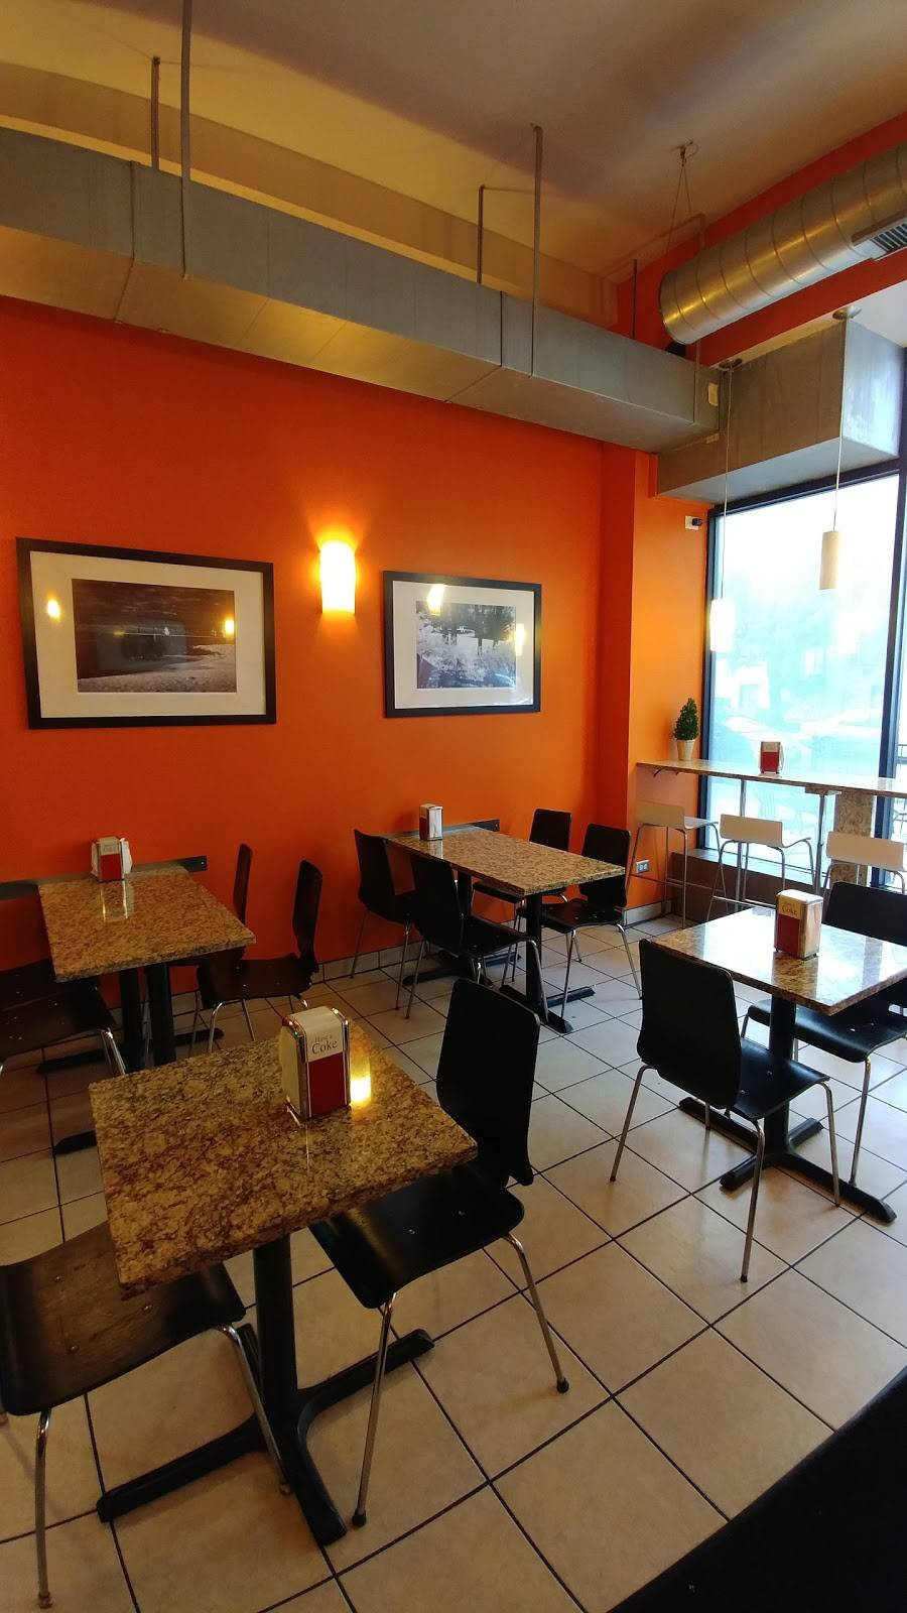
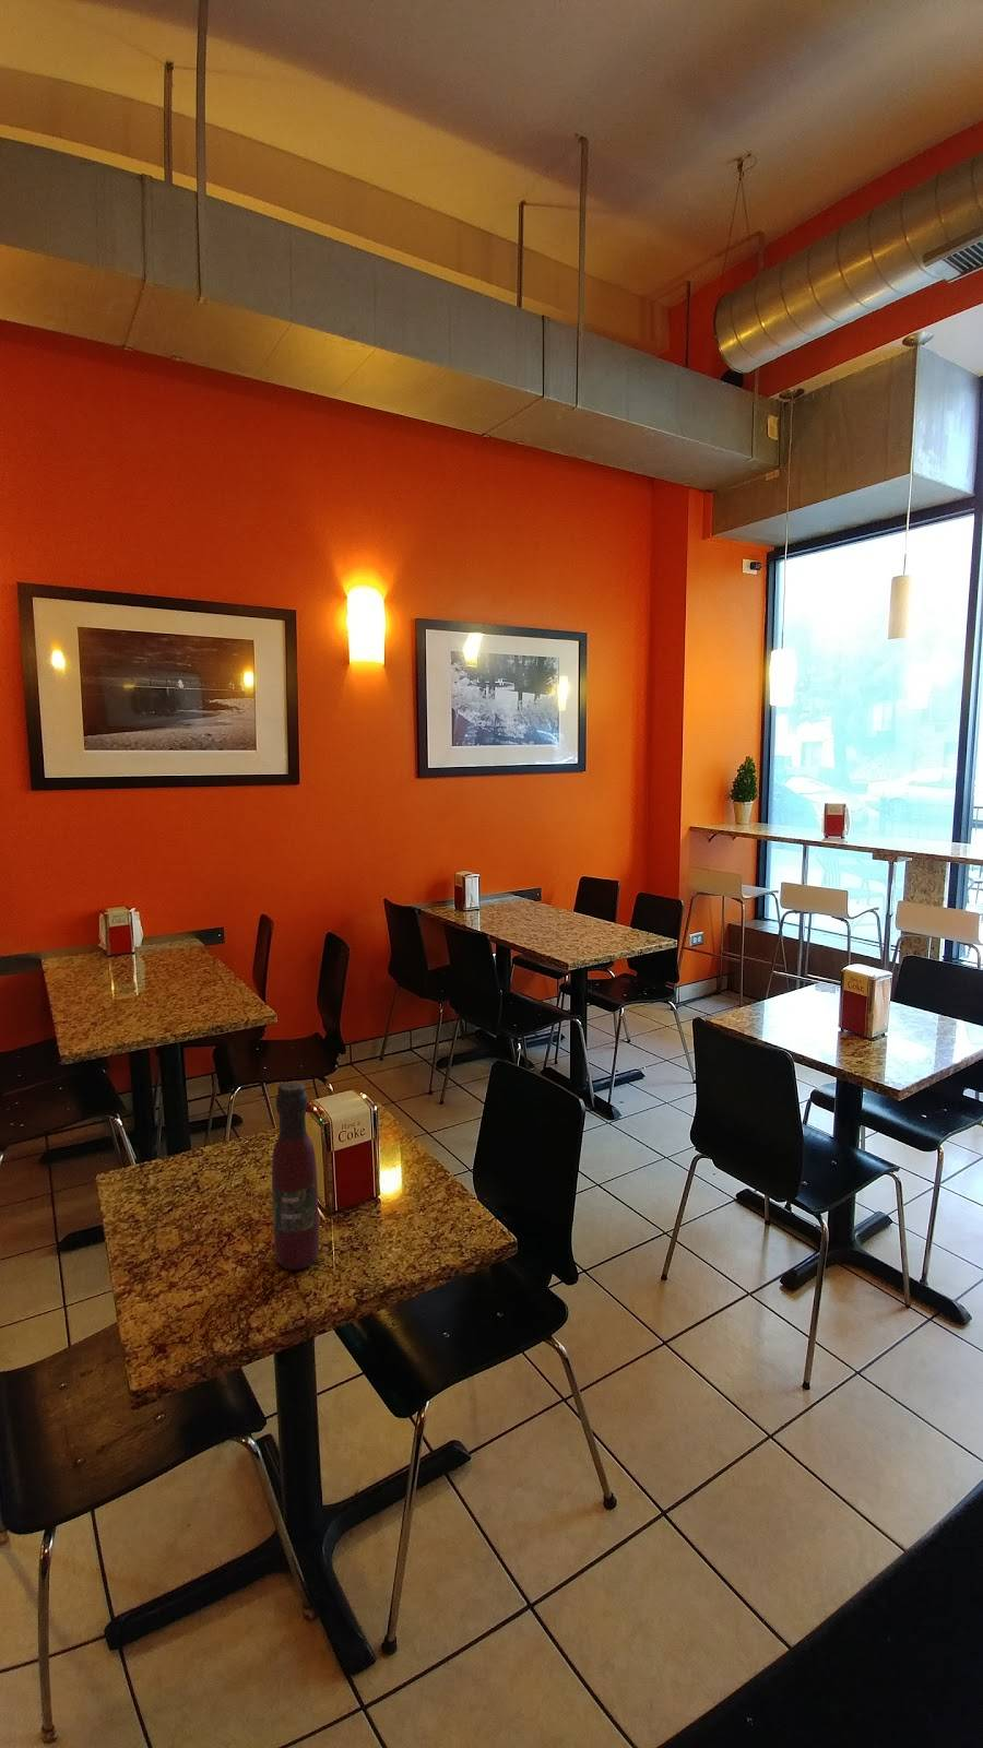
+ wine bottle [271,1080,320,1271]
